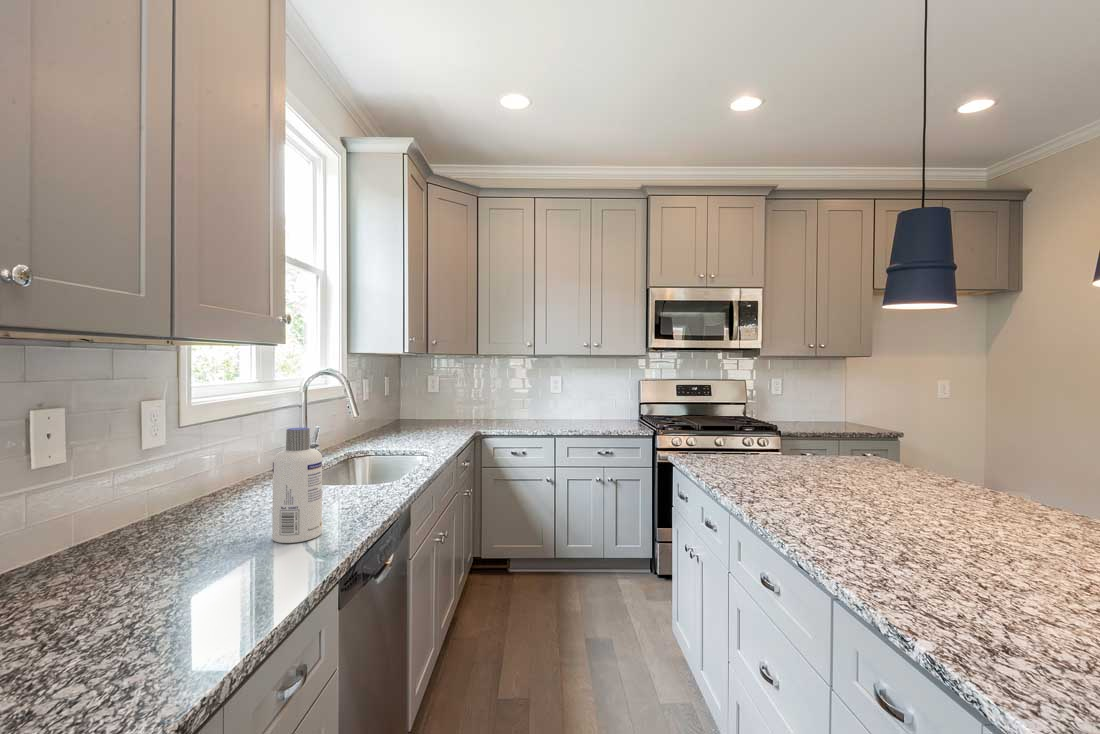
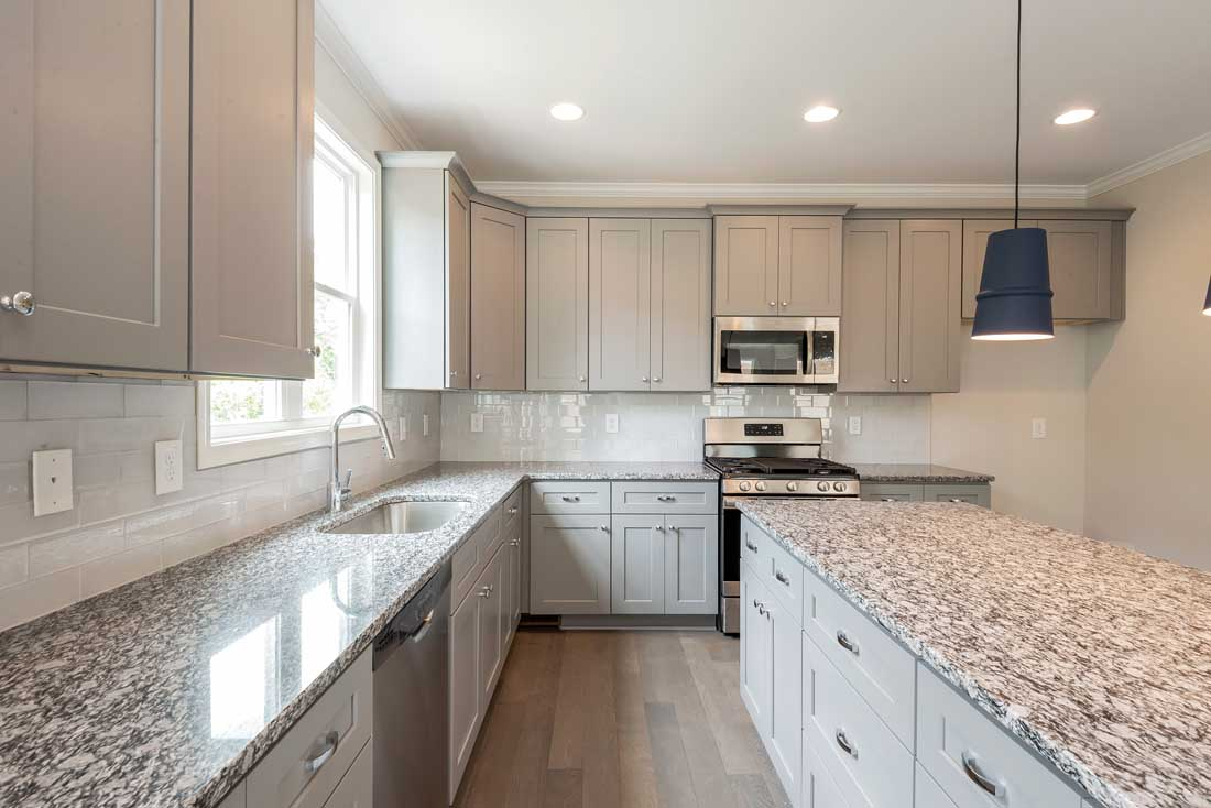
- screw cap bottle [271,427,323,544]
